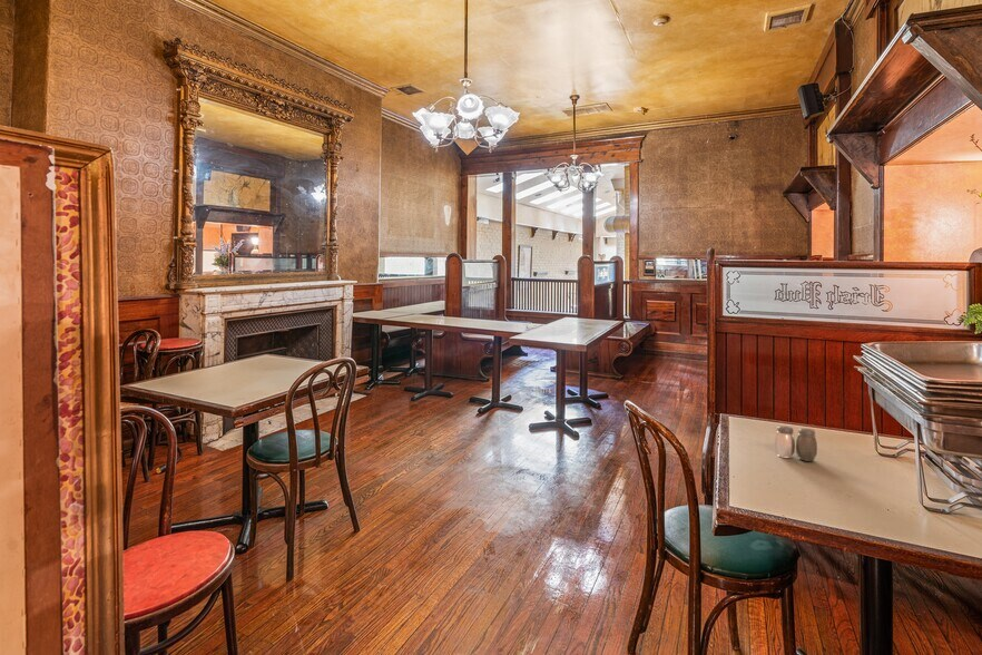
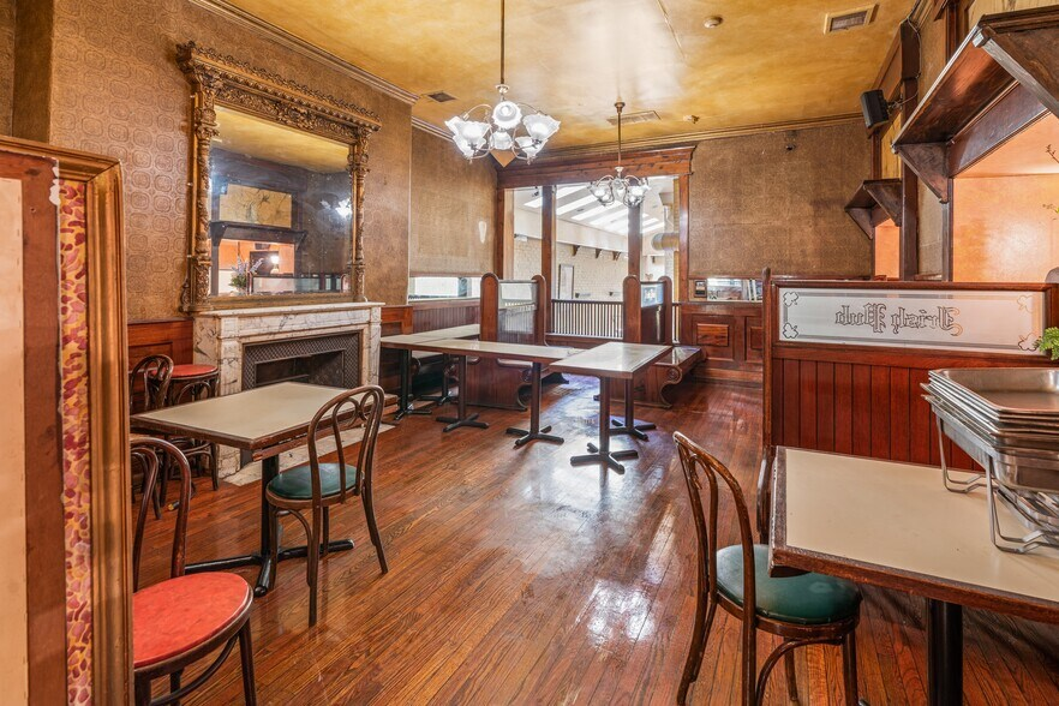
- salt and pepper shaker [774,426,818,462]
